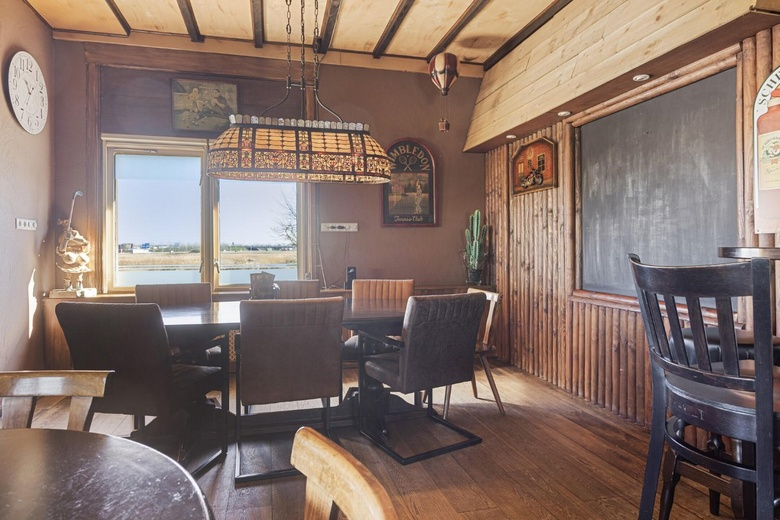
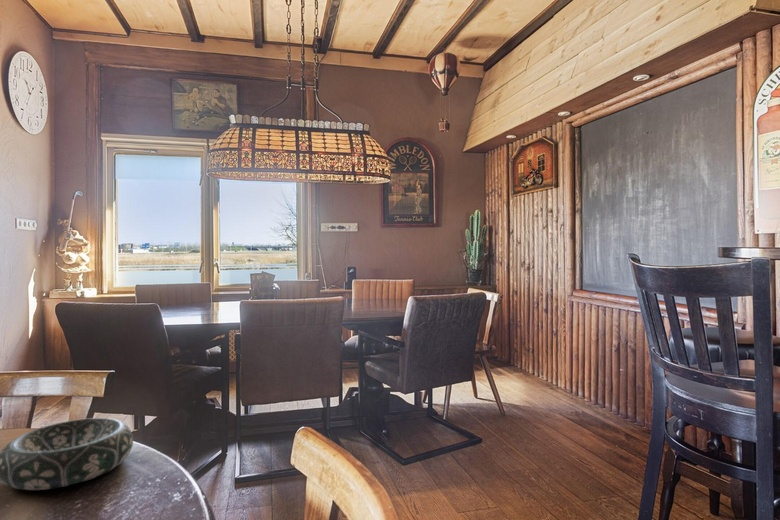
+ decorative bowl [0,417,134,491]
